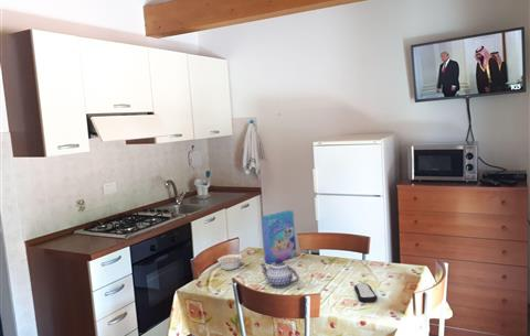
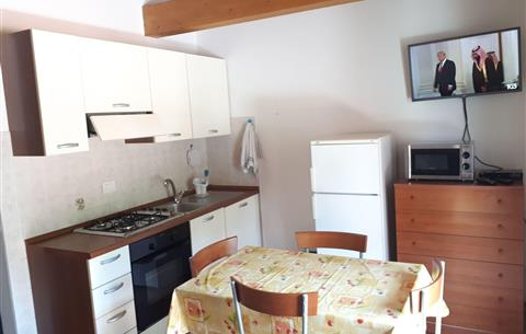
- remote control [353,282,379,303]
- teapot [258,259,300,289]
- legume [216,251,247,271]
- cereal box [261,209,297,265]
